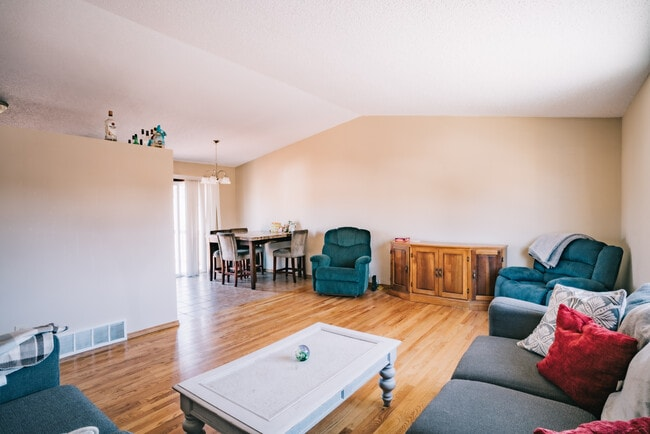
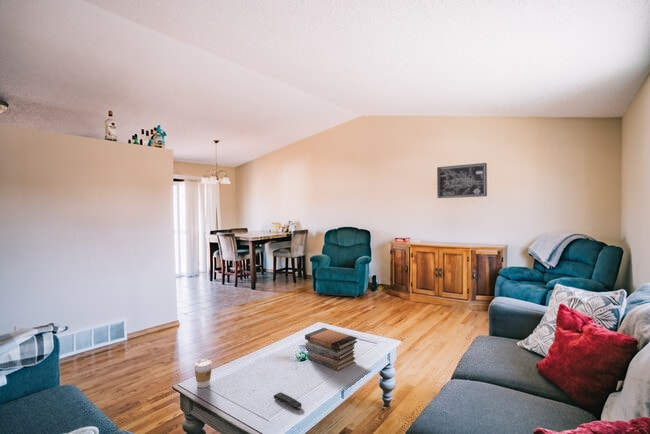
+ coffee cup [193,359,213,389]
+ book stack [304,327,358,372]
+ remote control [273,391,303,410]
+ wall art [436,162,488,199]
